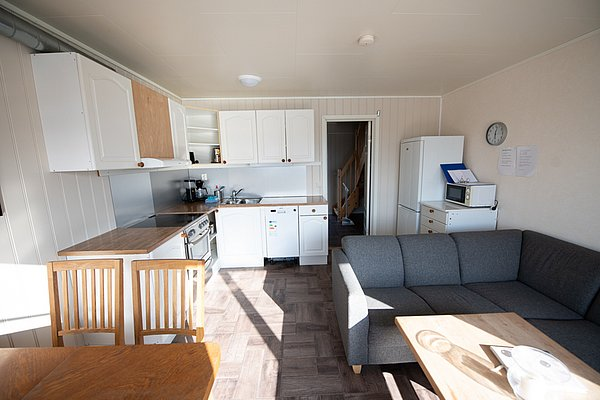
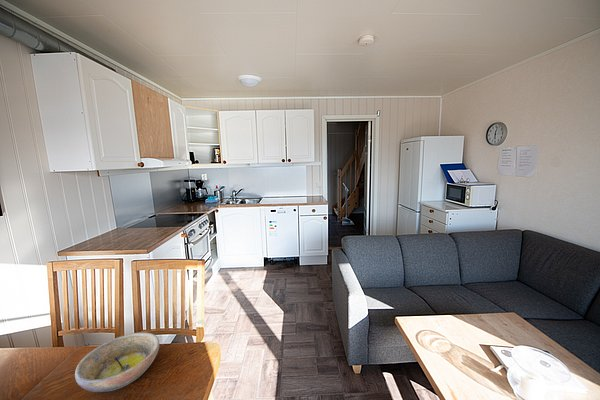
+ bowl [74,331,161,393]
